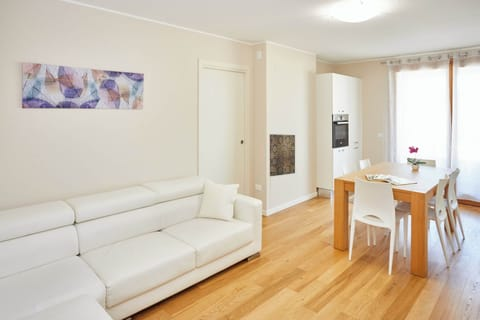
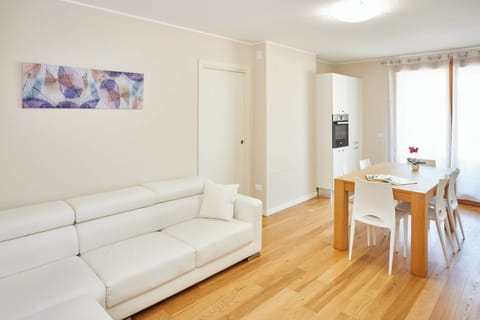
- wall art [269,133,296,177]
